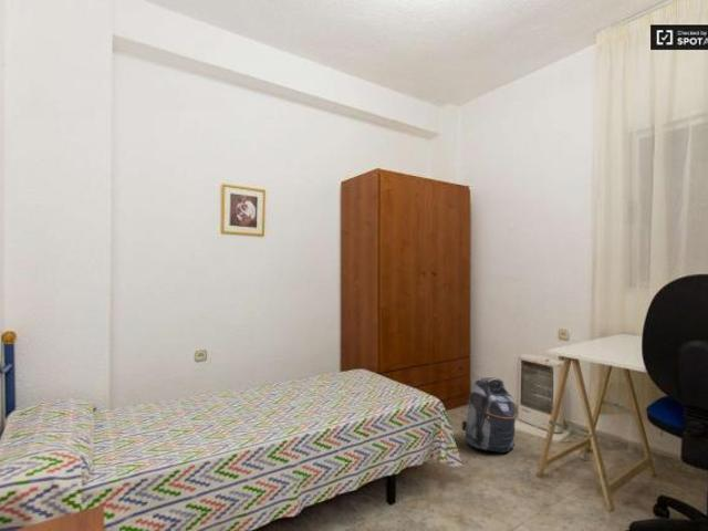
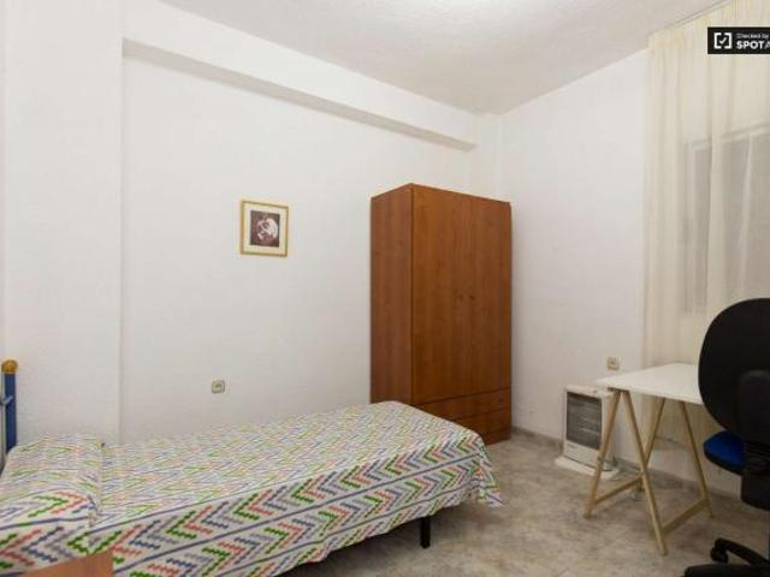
- backpack [460,376,517,454]
